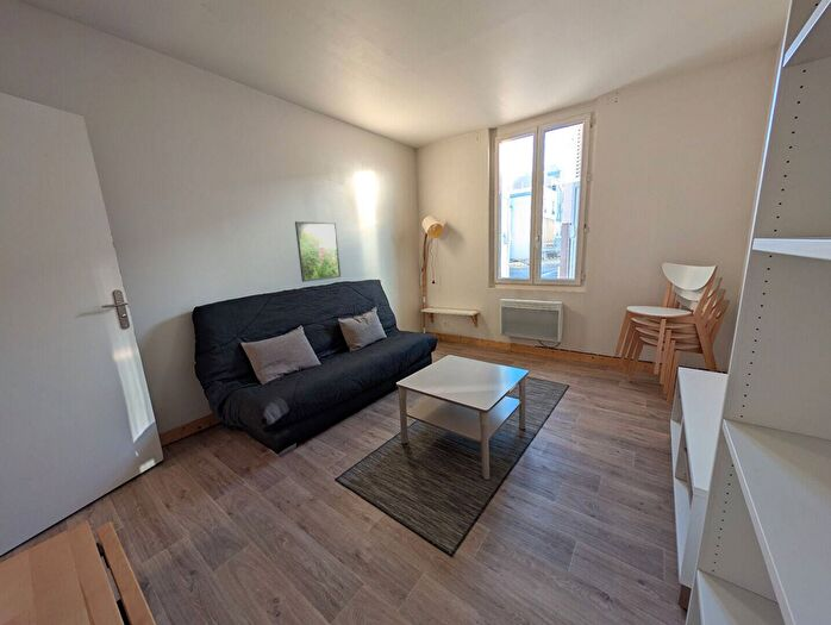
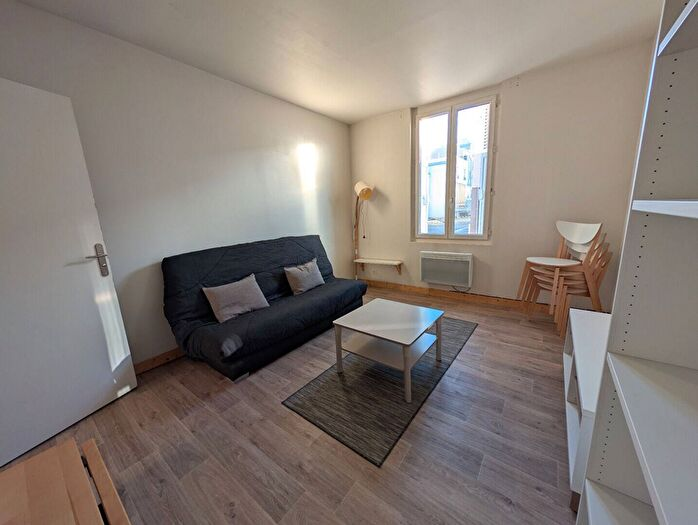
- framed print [294,220,342,283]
